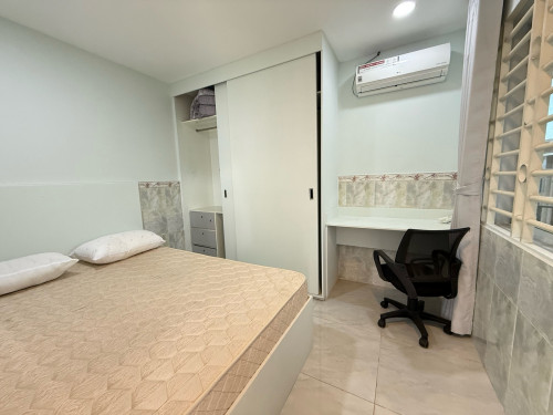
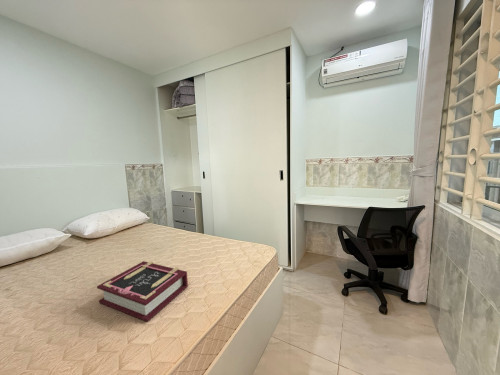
+ book [96,260,189,323]
